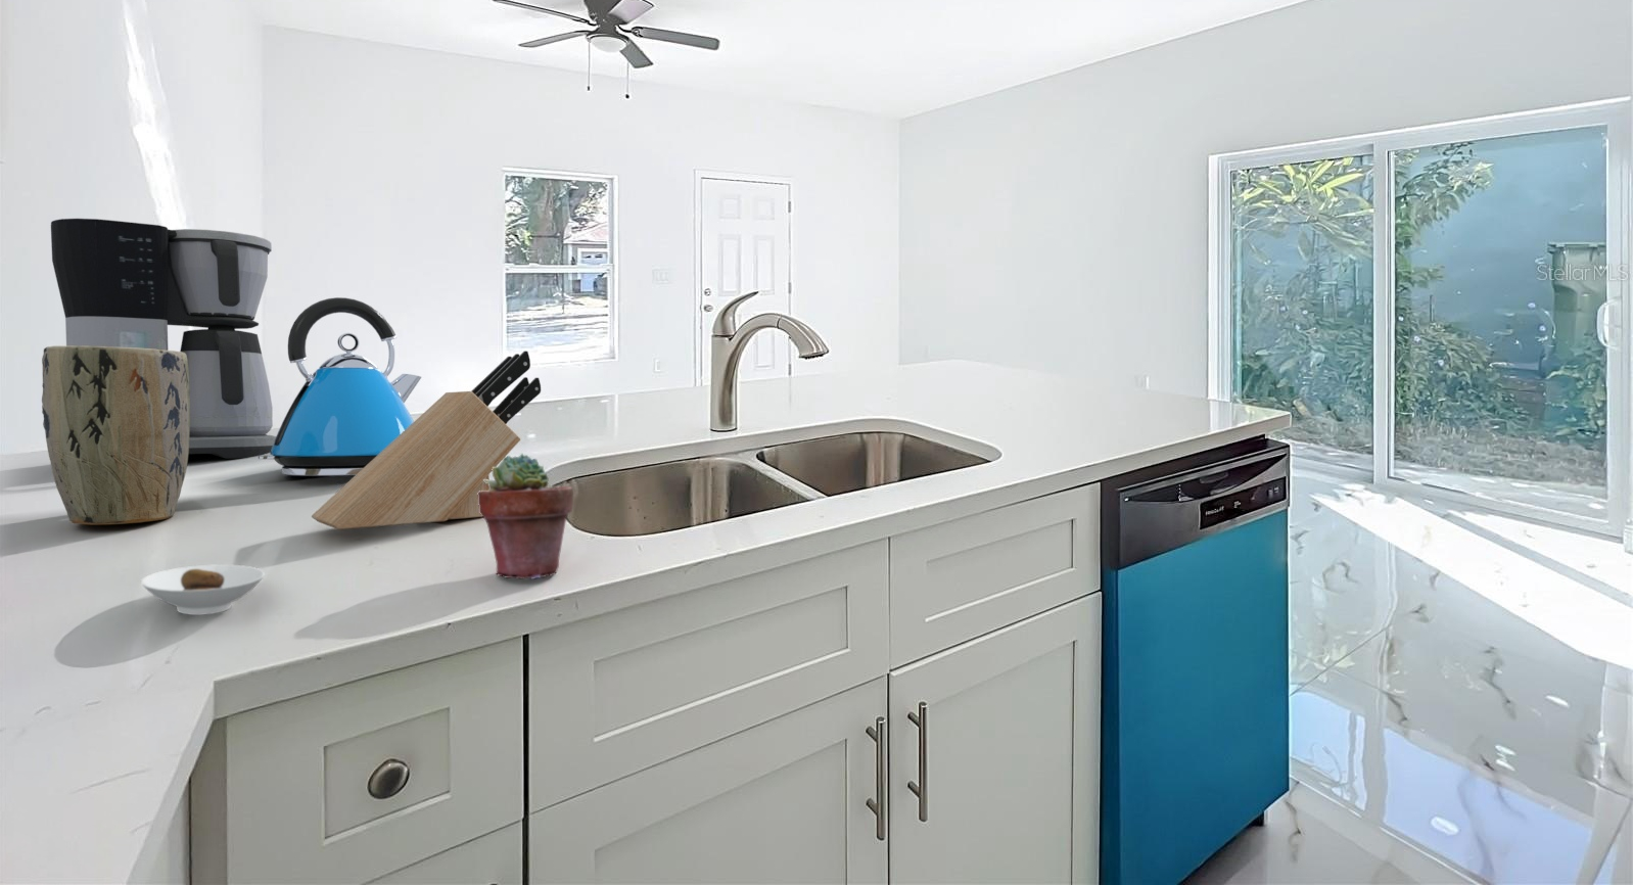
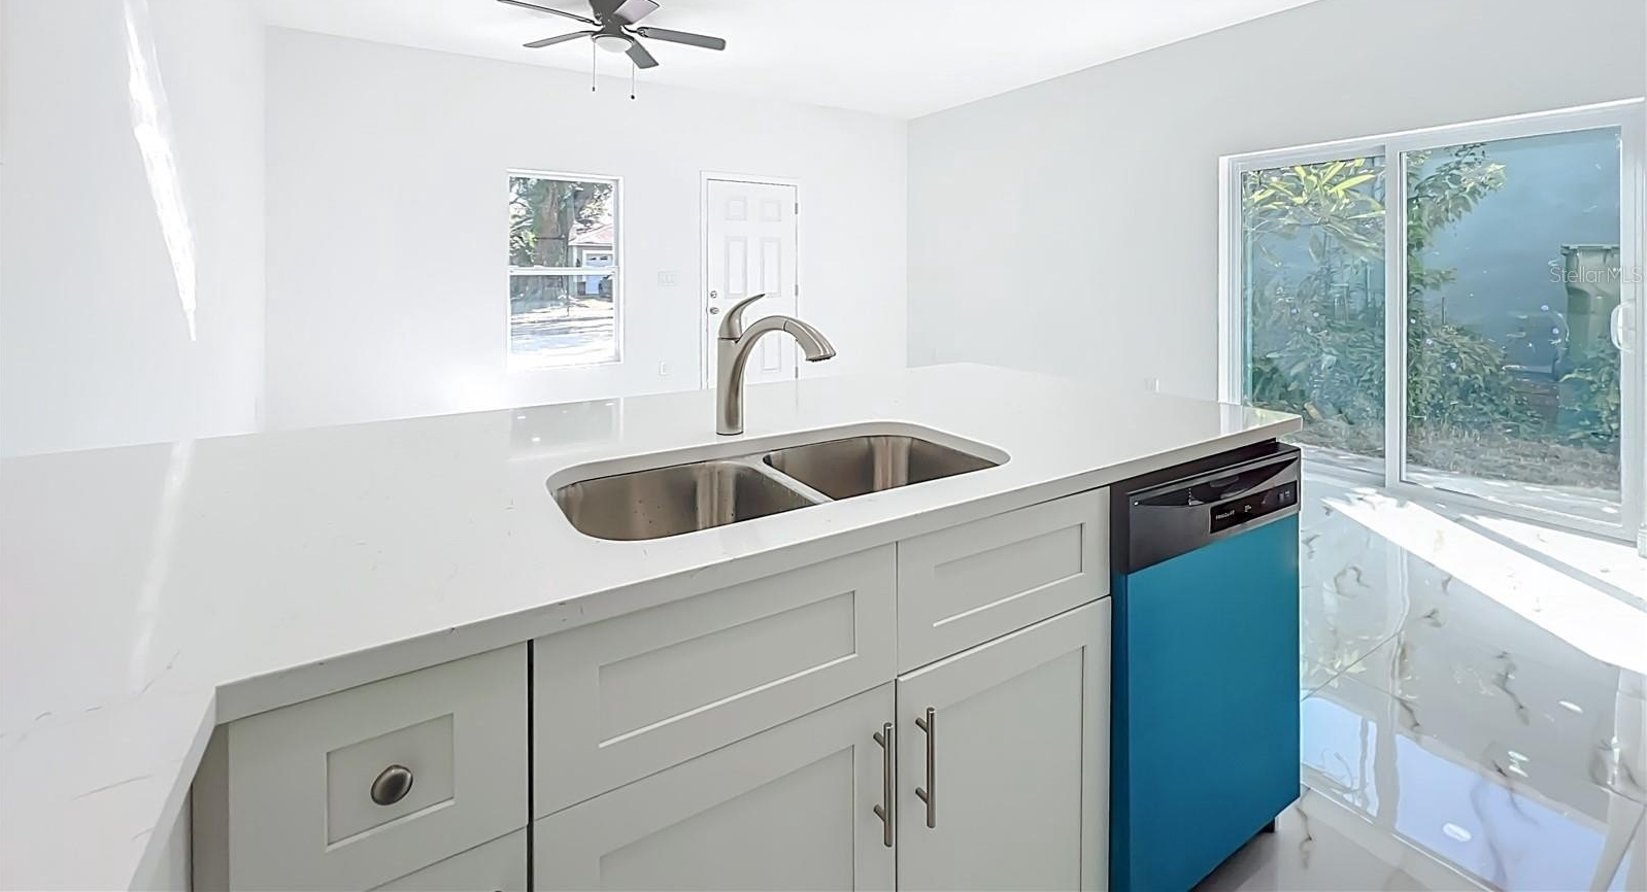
- potted succulent [477,452,574,581]
- knife block [310,350,541,531]
- kettle [257,296,422,477]
- coffee maker [50,218,277,460]
- saucer [141,563,266,616]
- plant pot [41,344,190,525]
